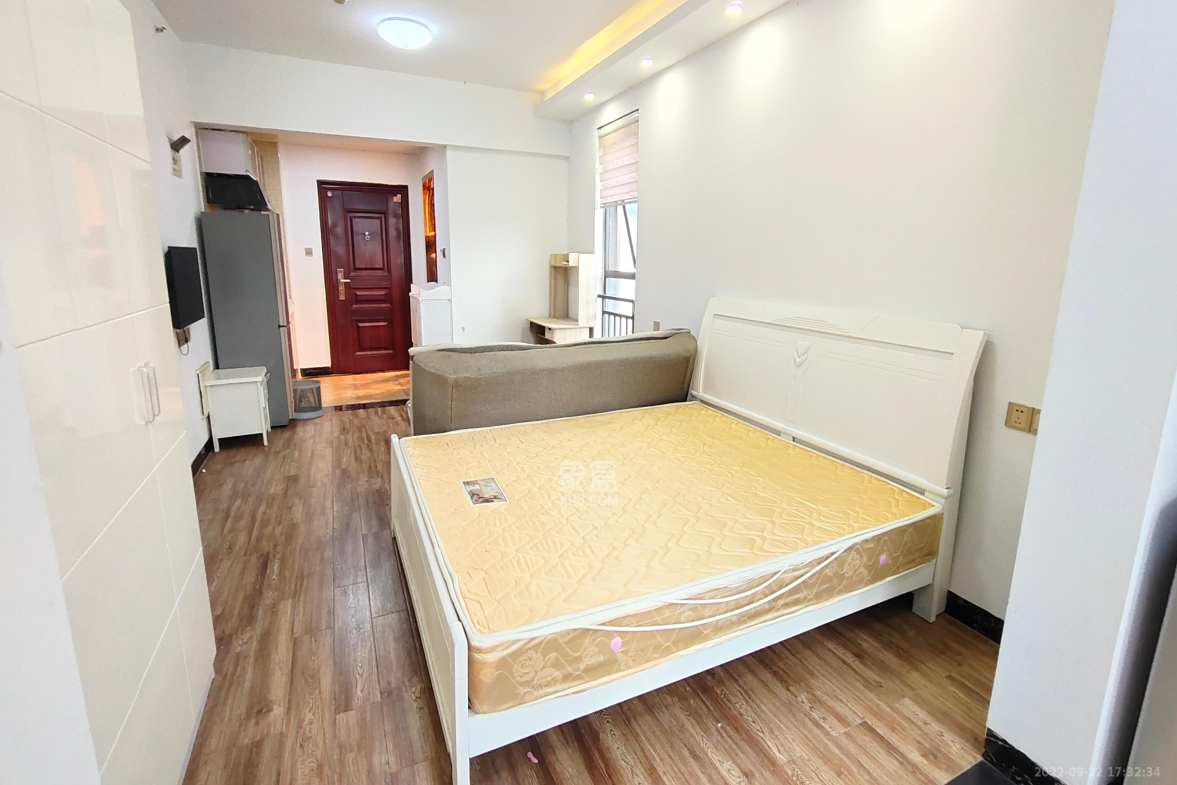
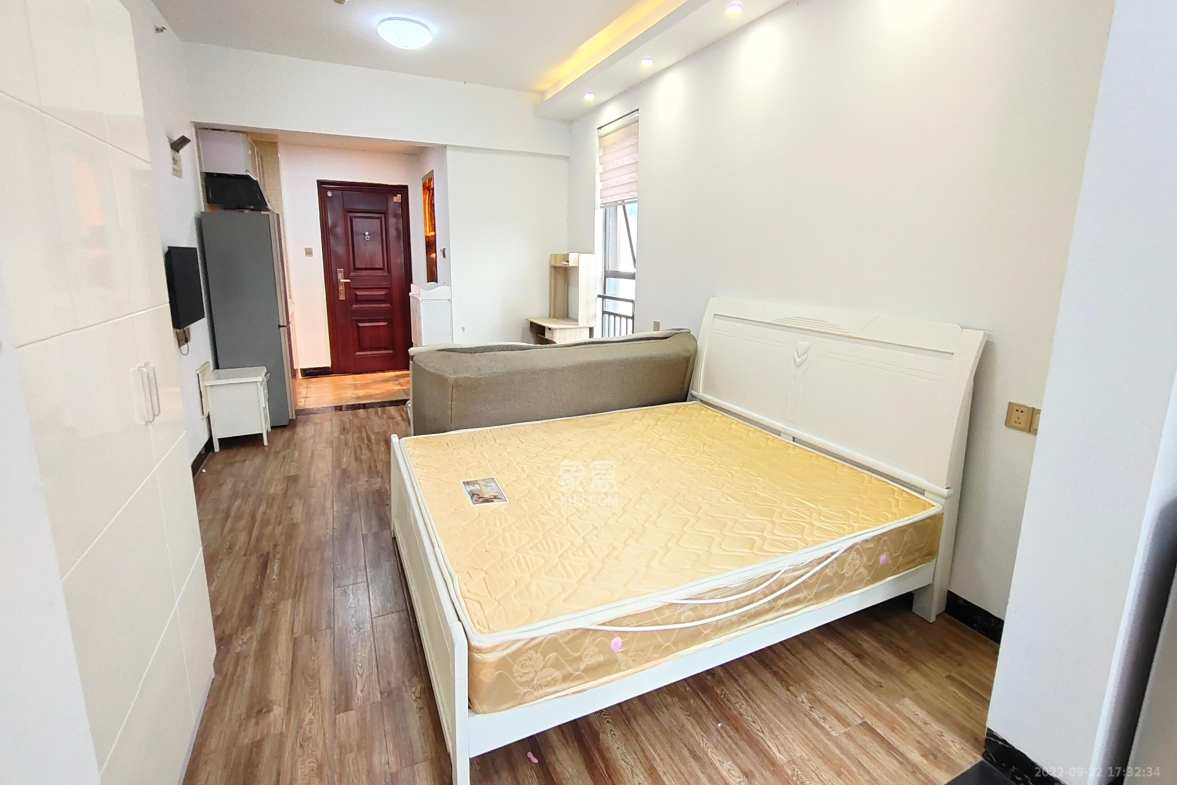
- wastebasket [291,379,324,421]
